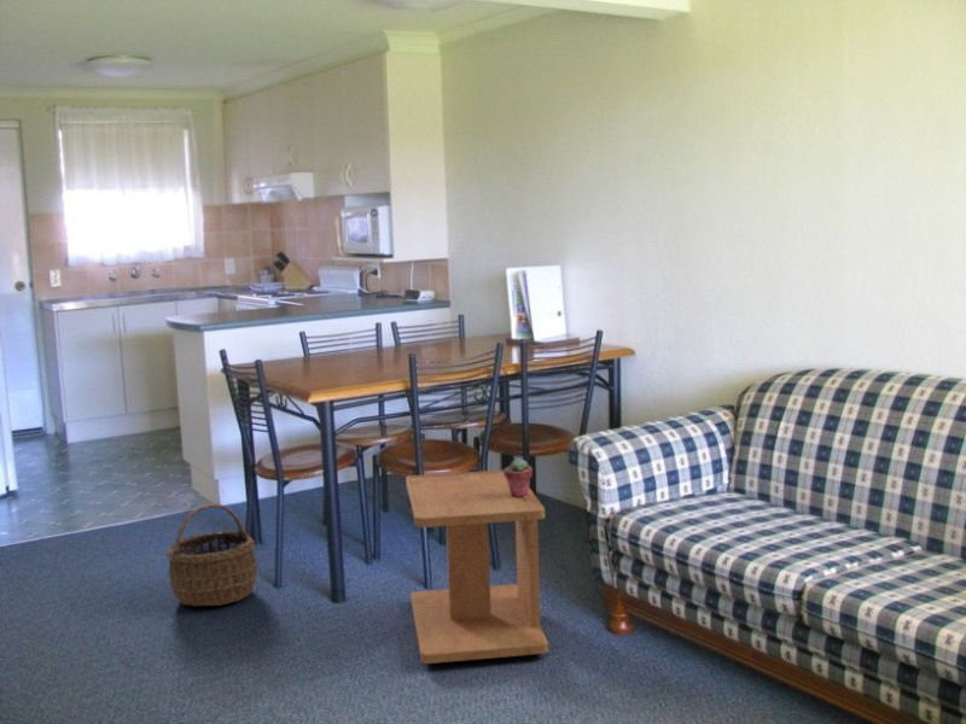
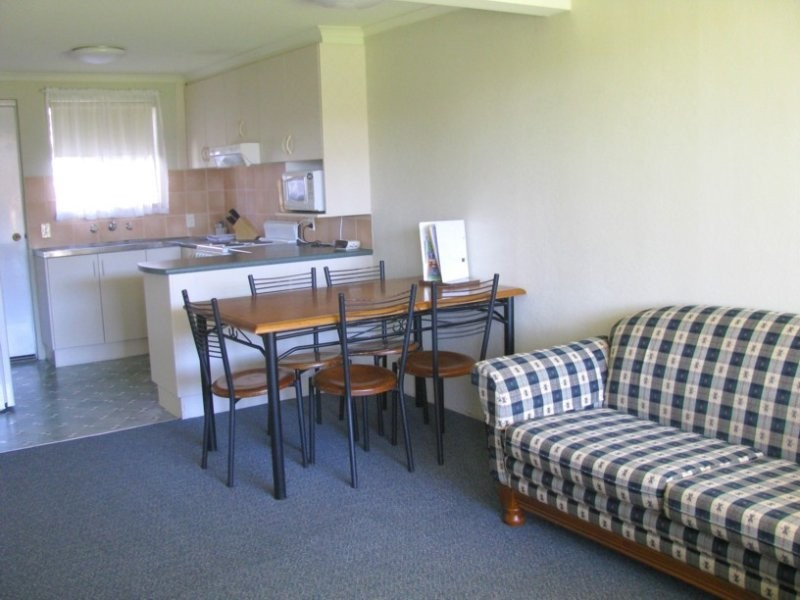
- side table [405,469,549,665]
- wicker basket [165,502,258,607]
- potted succulent [502,457,534,497]
